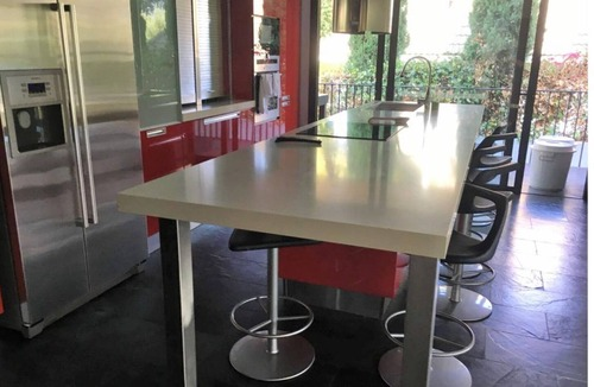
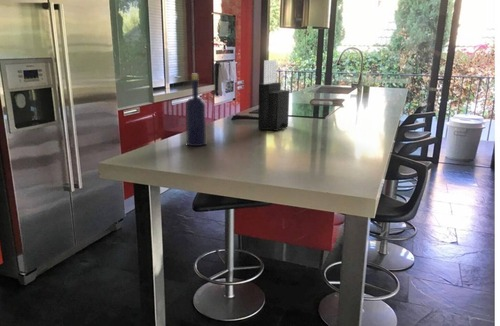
+ bottle [185,73,207,147]
+ knife block [257,59,290,132]
